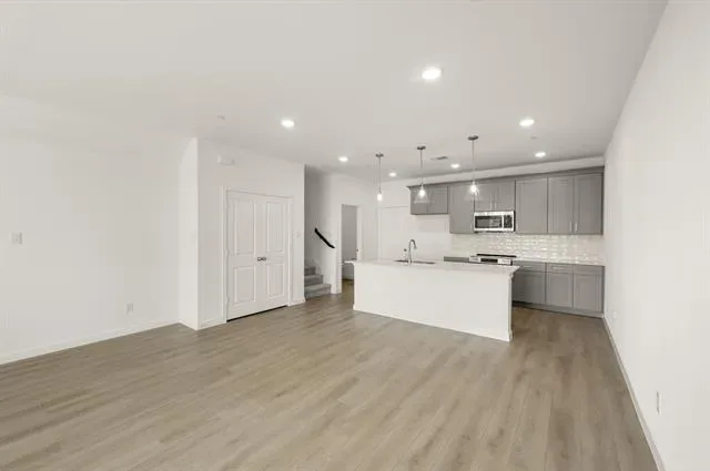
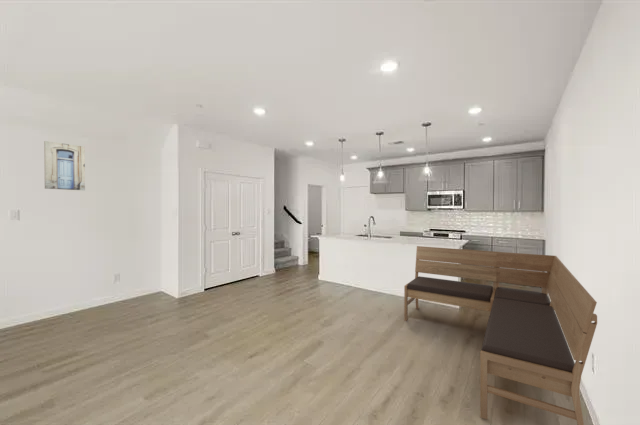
+ wall art [43,140,86,191]
+ bench [403,245,598,425]
